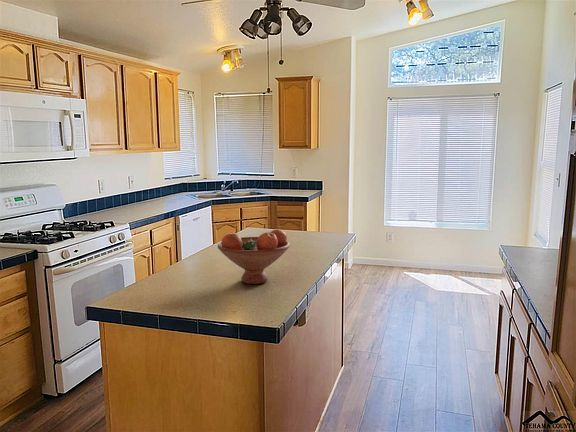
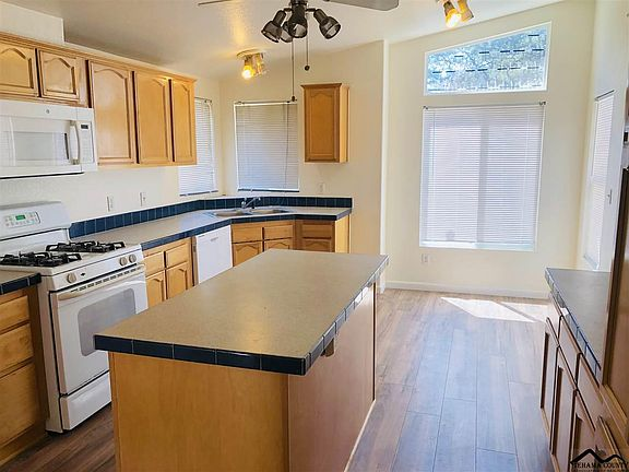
- fruit bowl [217,228,291,285]
